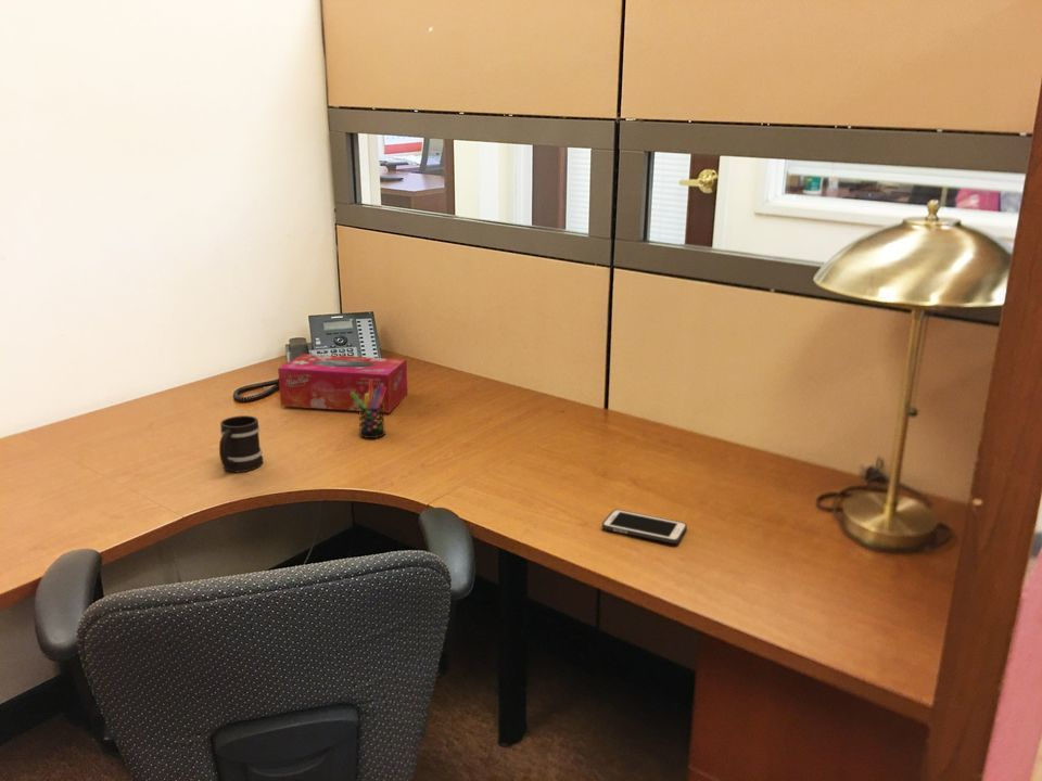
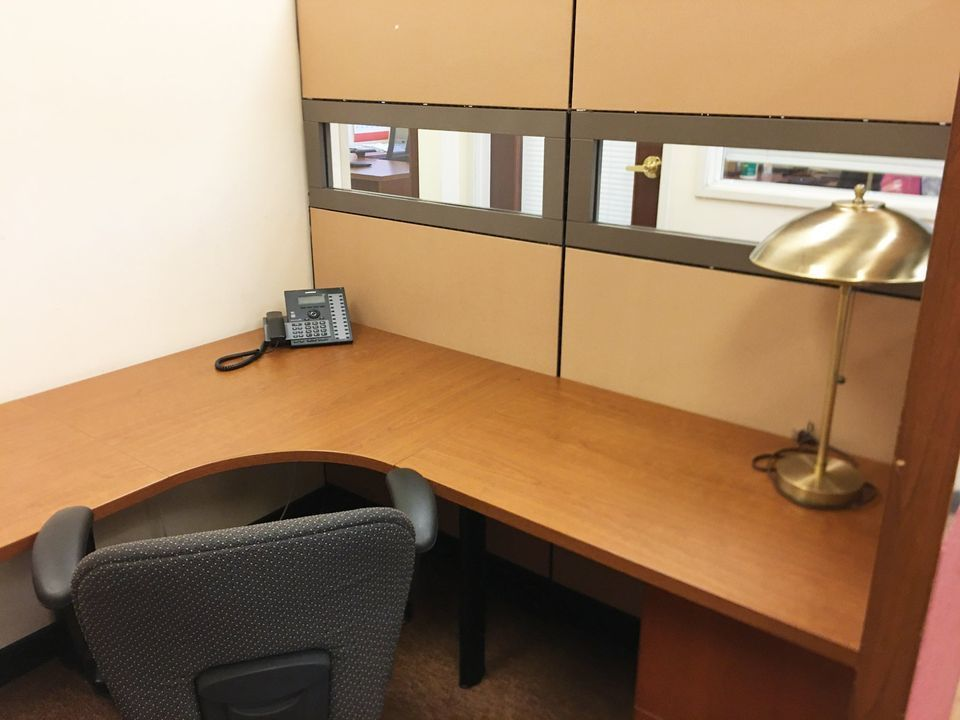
- tissue box [277,353,408,414]
- cell phone [601,509,688,545]
- pen holder [351,380,386,439]
- mug [218,414,264,473]
